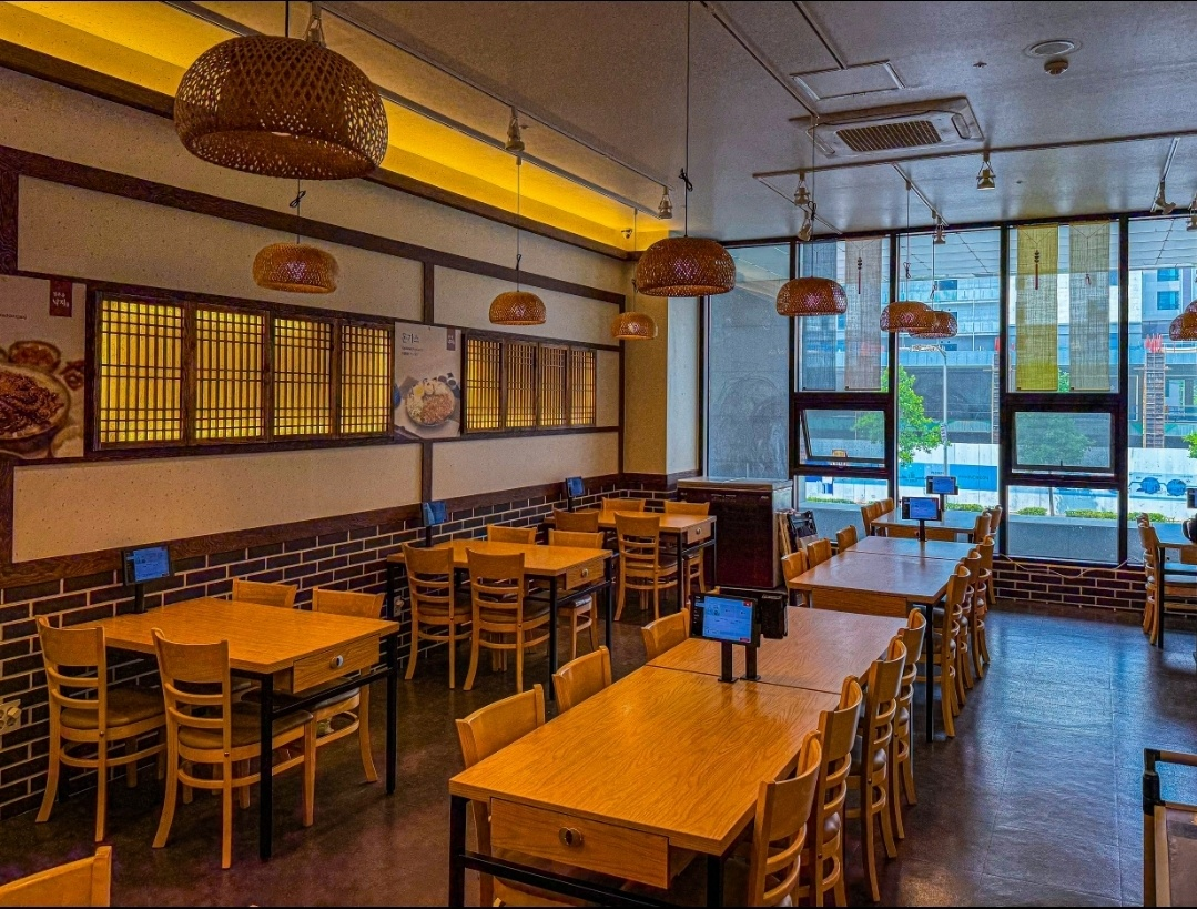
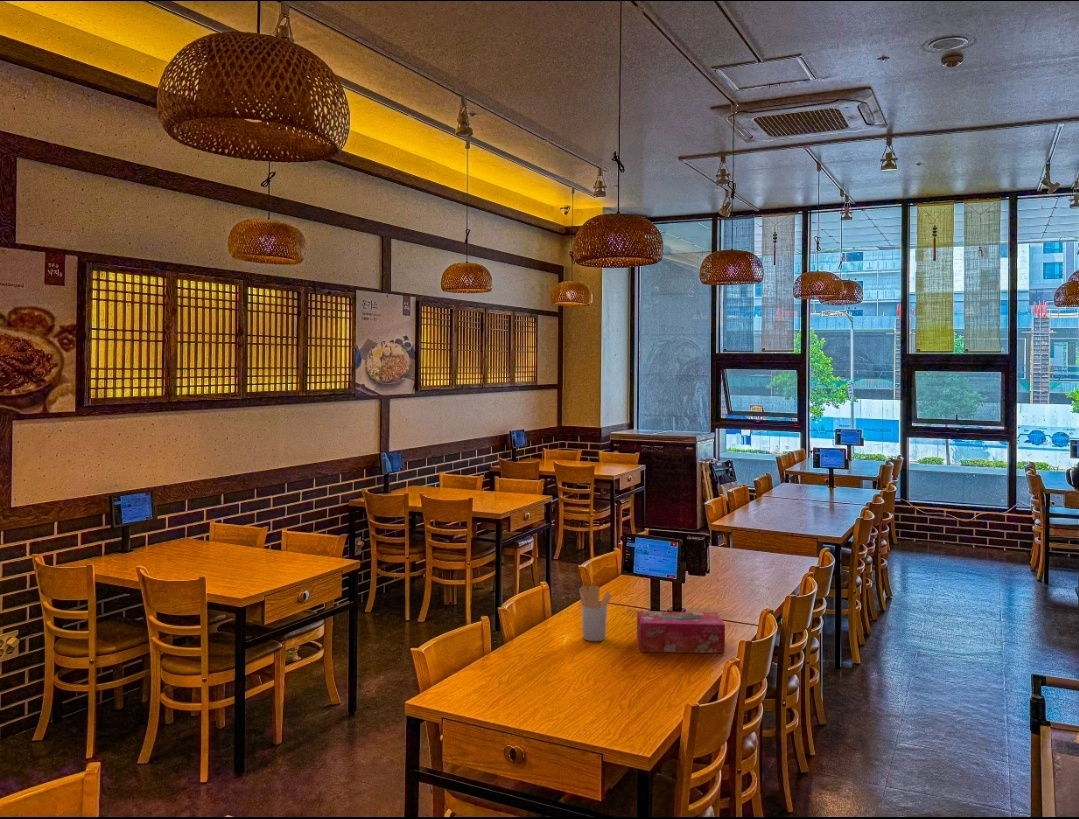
+ tissue box [636,610,726,654]
+ utensil holder [578,584,613,642]
